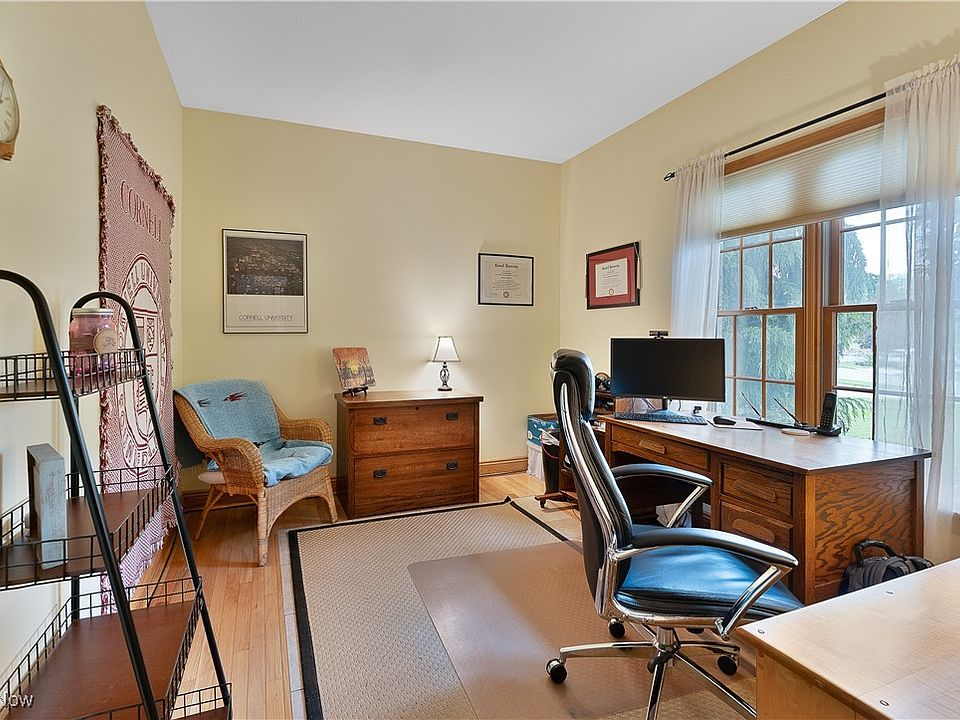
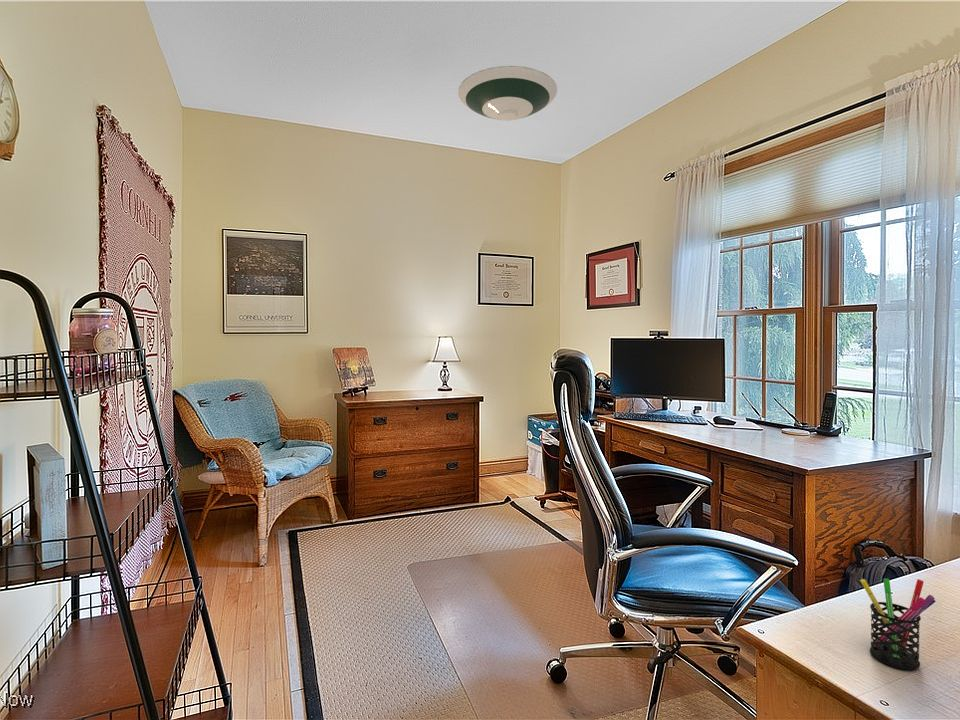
+ pen holder [859,577,936,670]
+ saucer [457,65,558,122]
